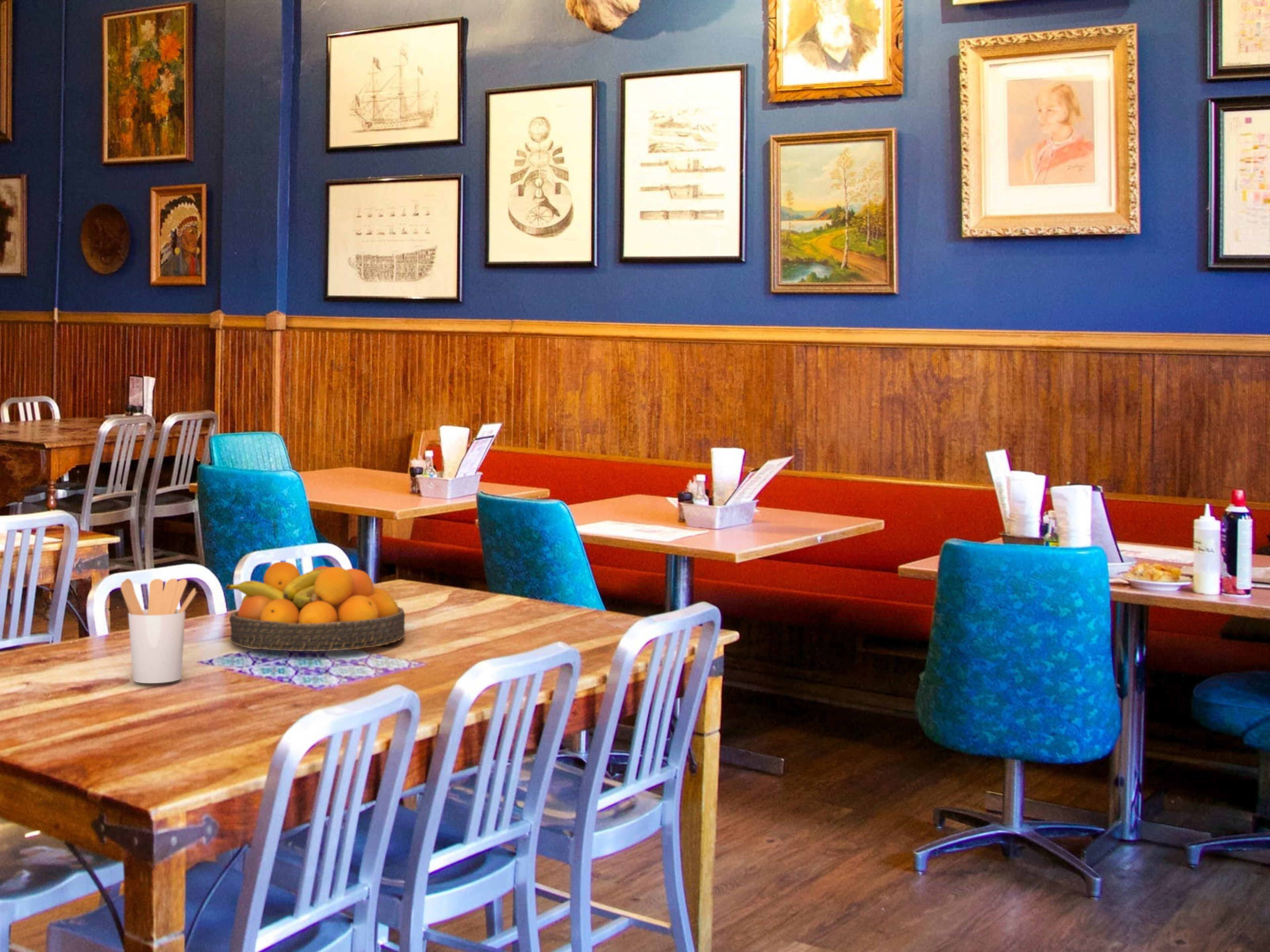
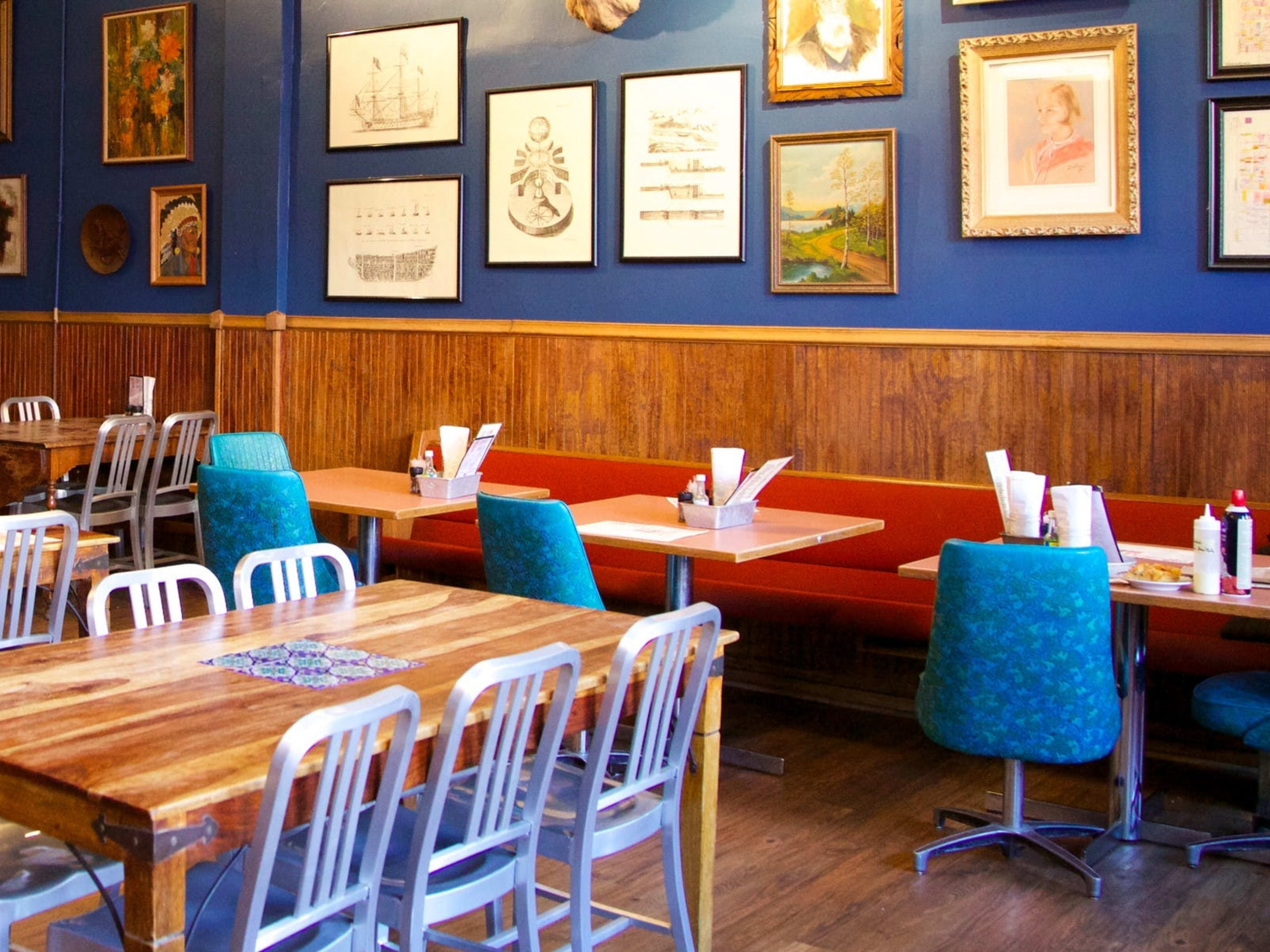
- utensil holder [120,578,197,684]
- fruit bowl [225,561,405,652]
